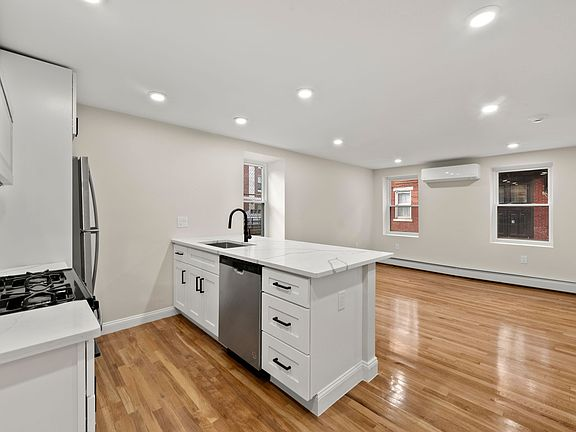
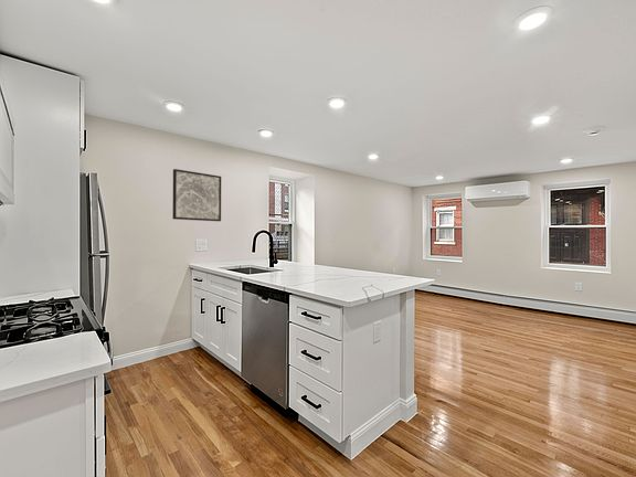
+ wall art [171,168,222,222]
